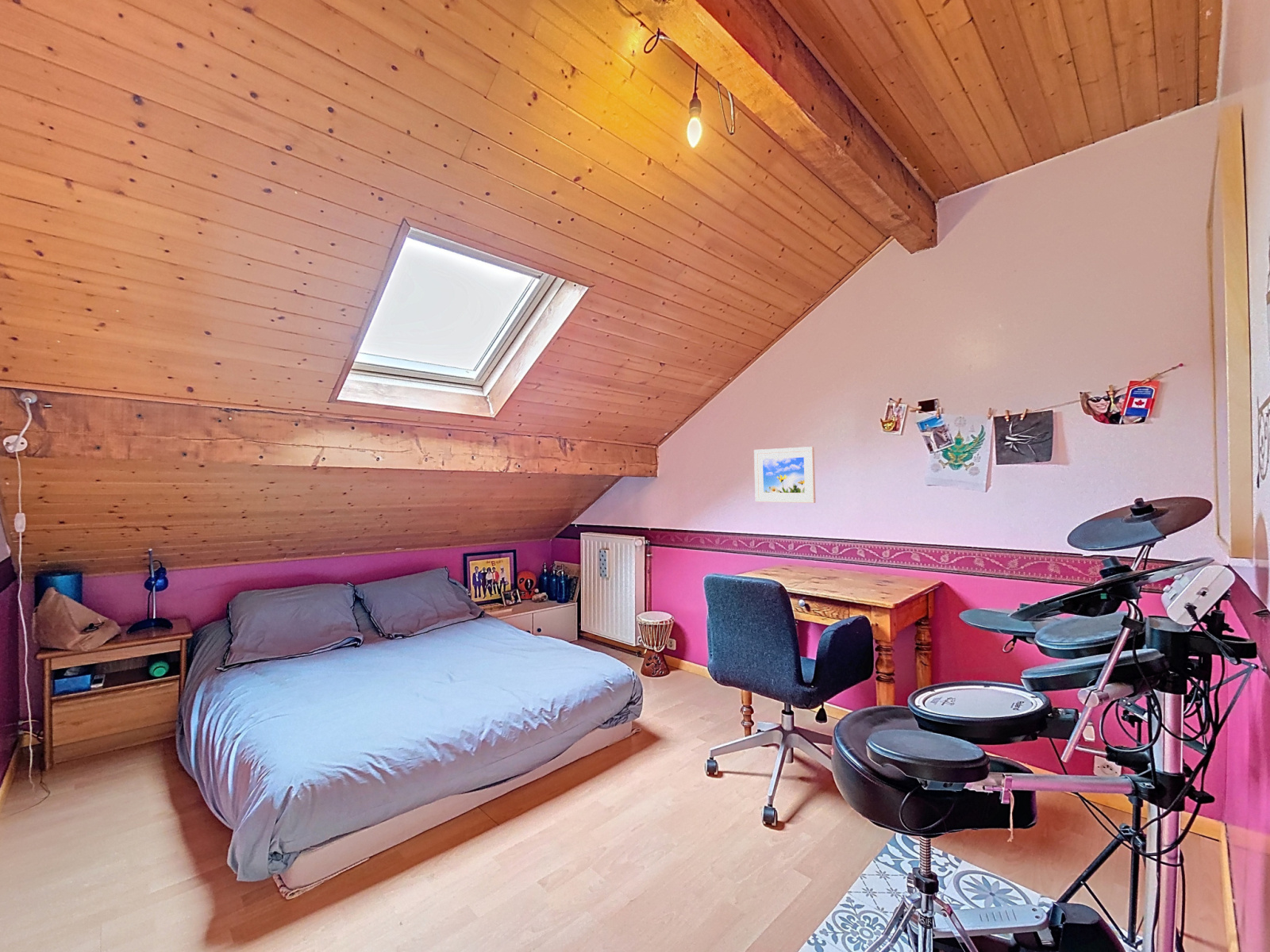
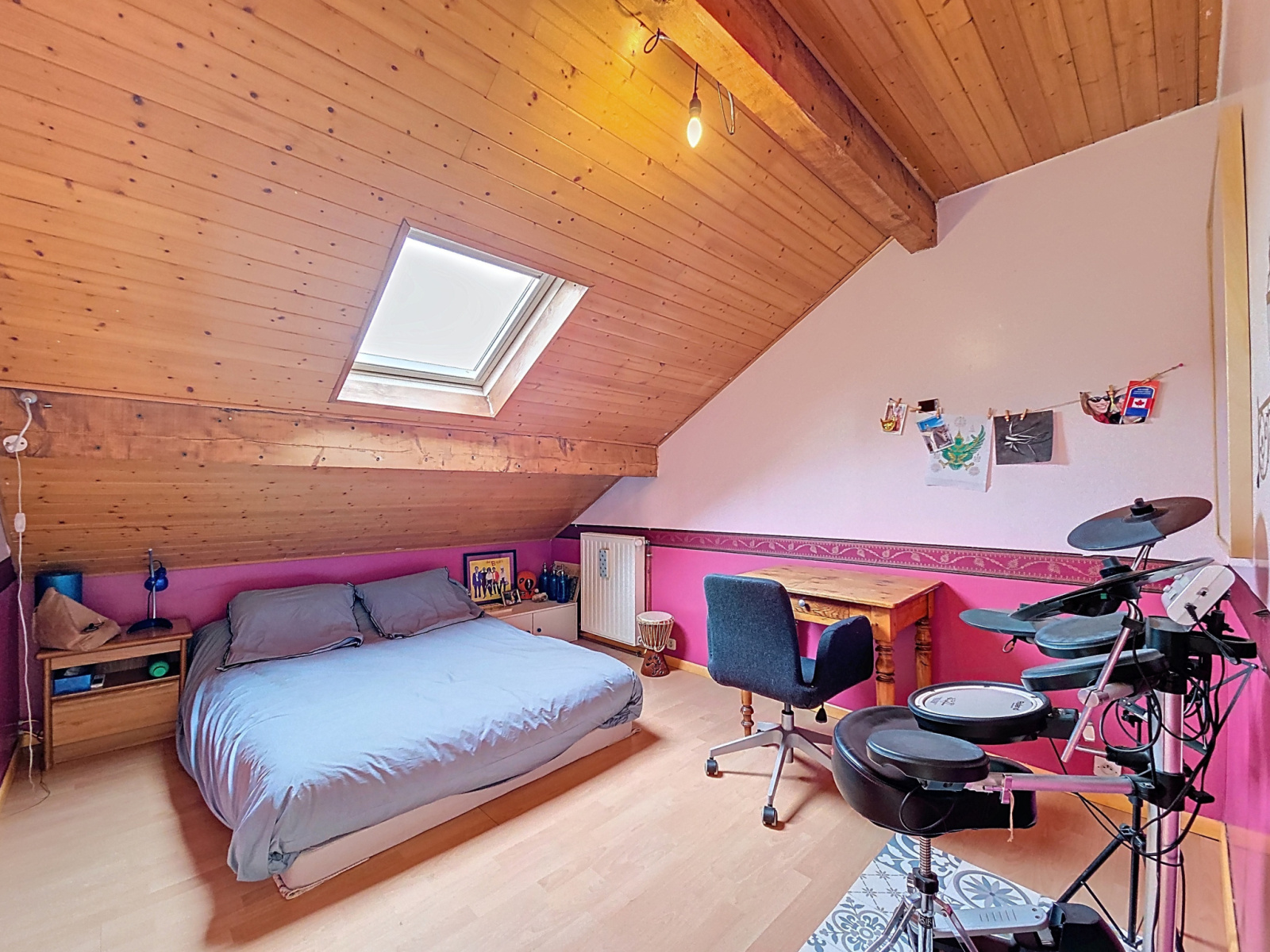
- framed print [753,446,817,504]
